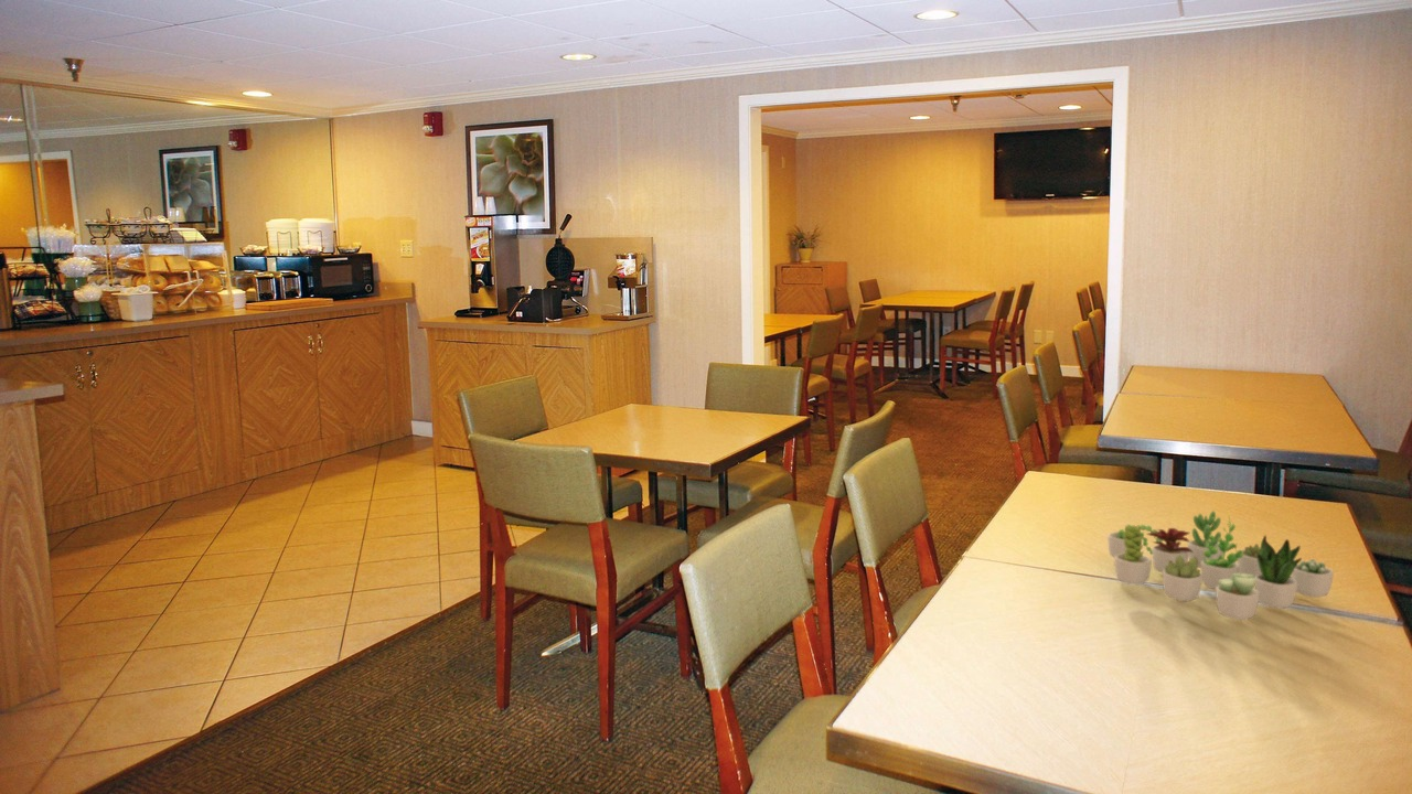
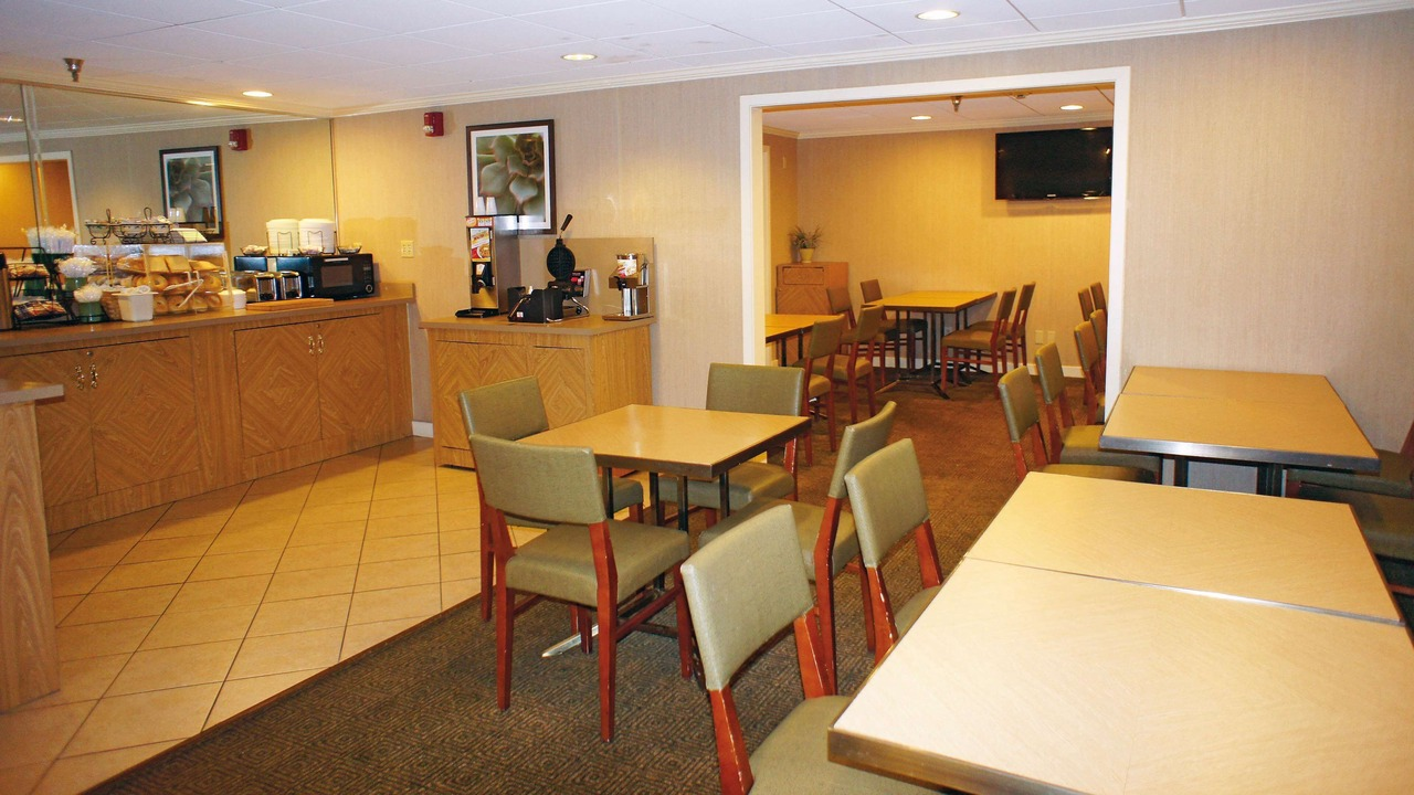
- succulent plant [1106,509,1335,621]
